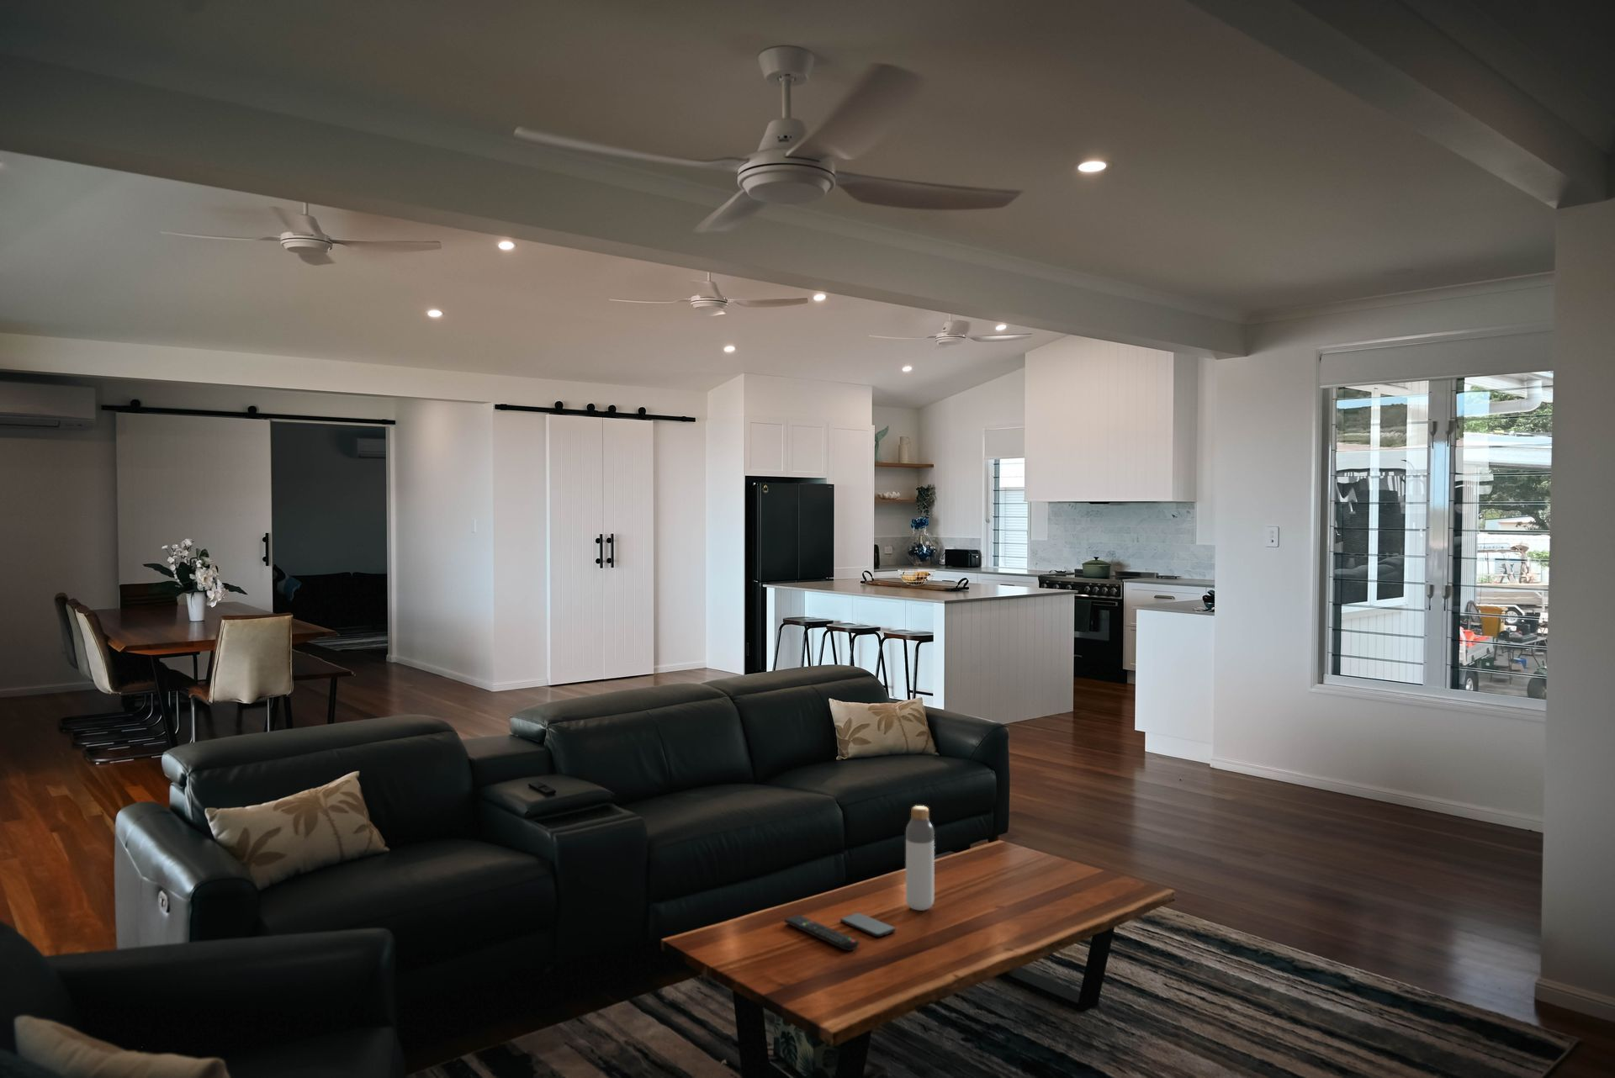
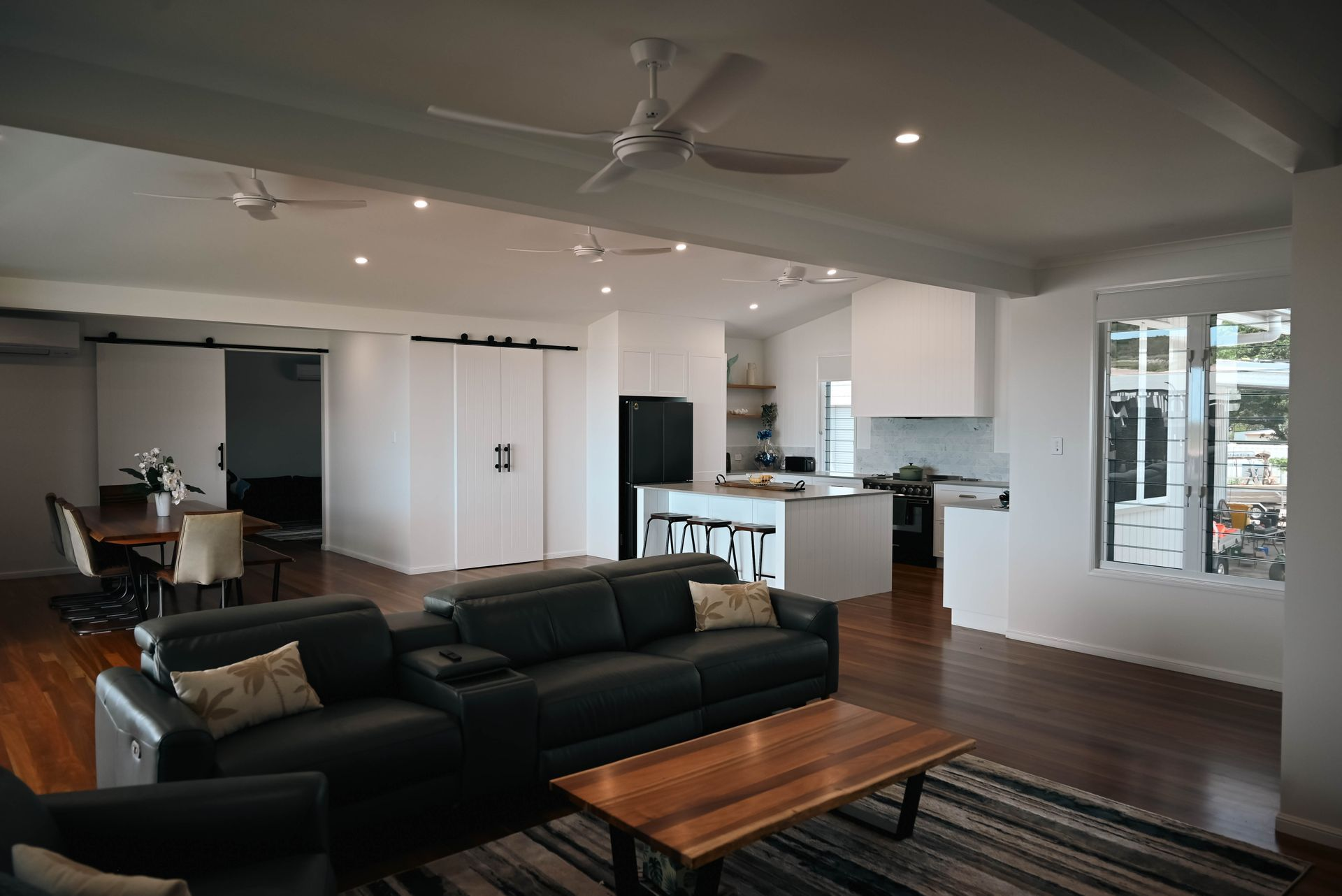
- remote control [783,914,859,952]
- bottle [905,805,935,912]
- smartphone [840,912,897,937]
